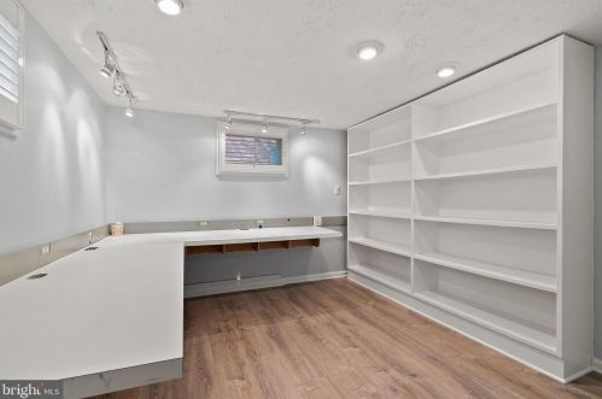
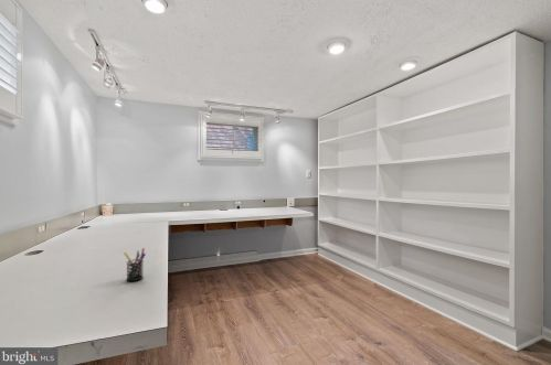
+ pen holder [123,247,147,282]
